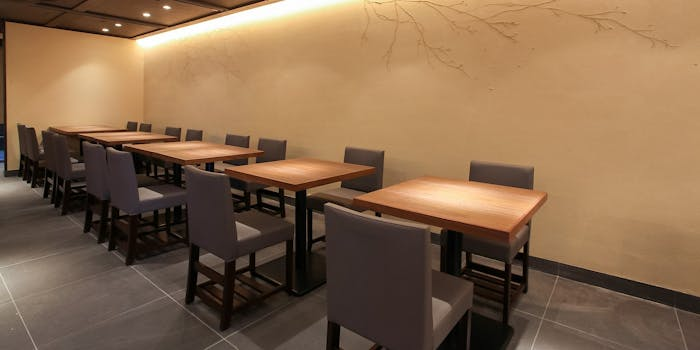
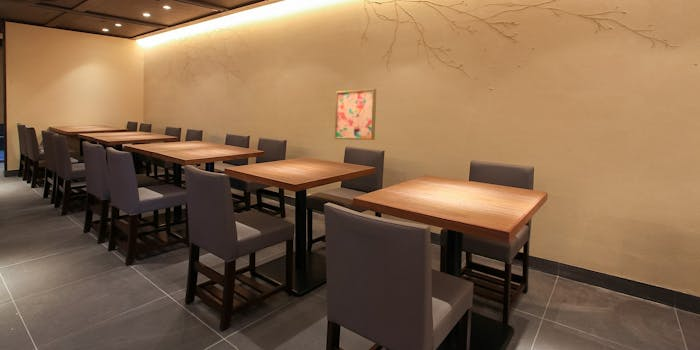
+ wall art [334,88,377,141]
